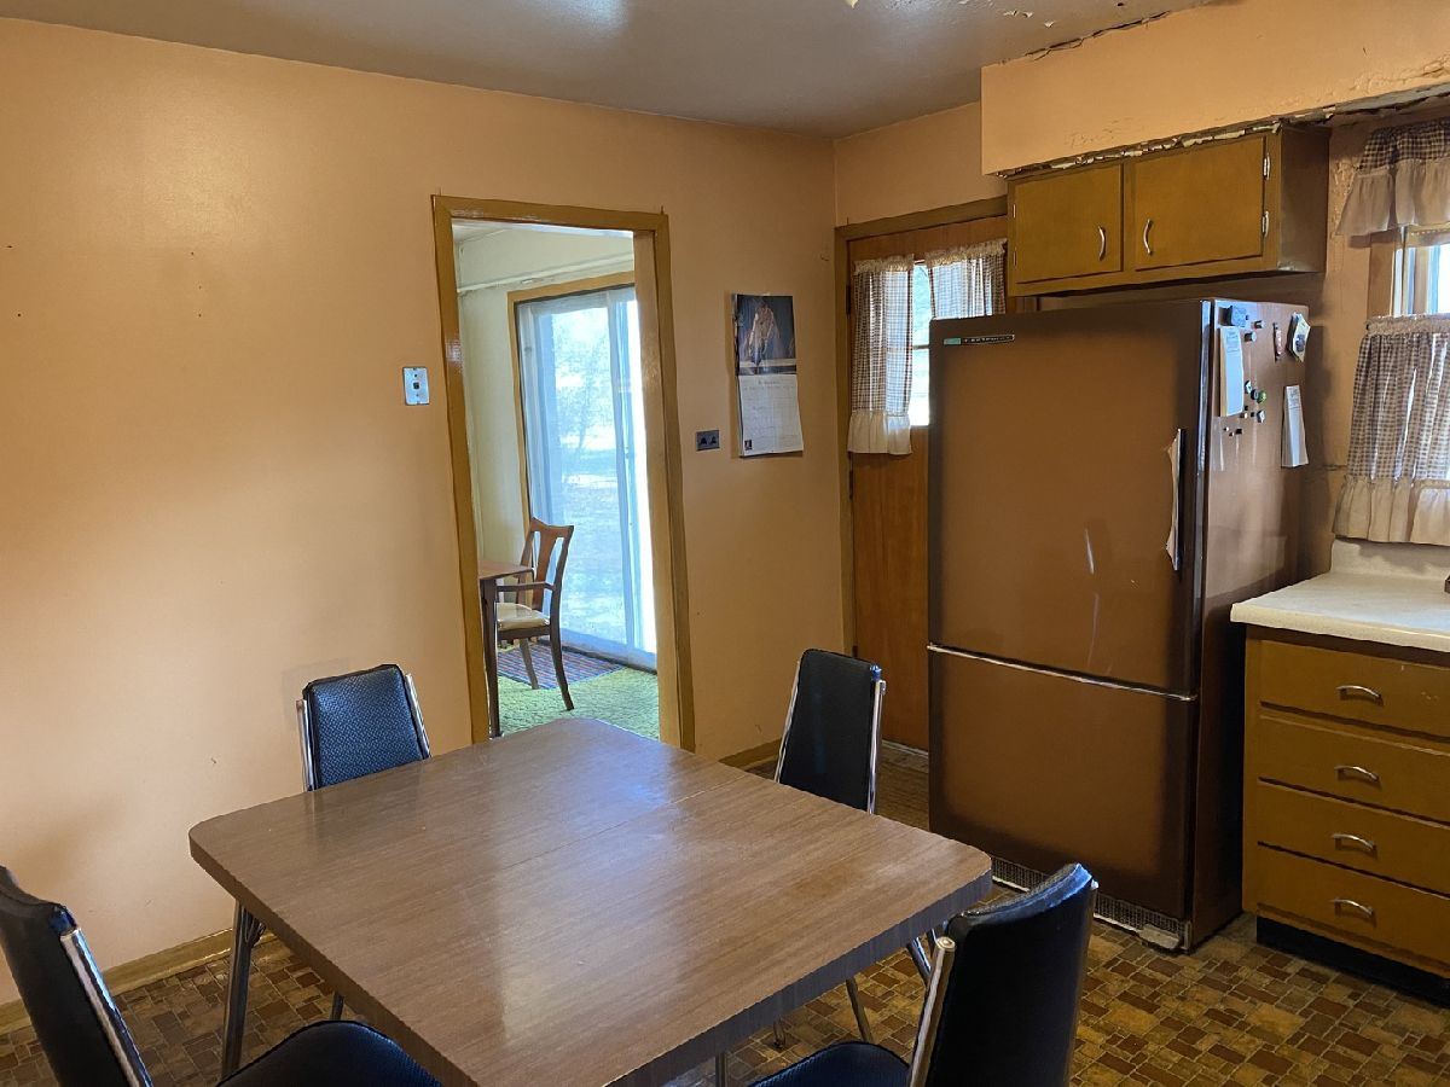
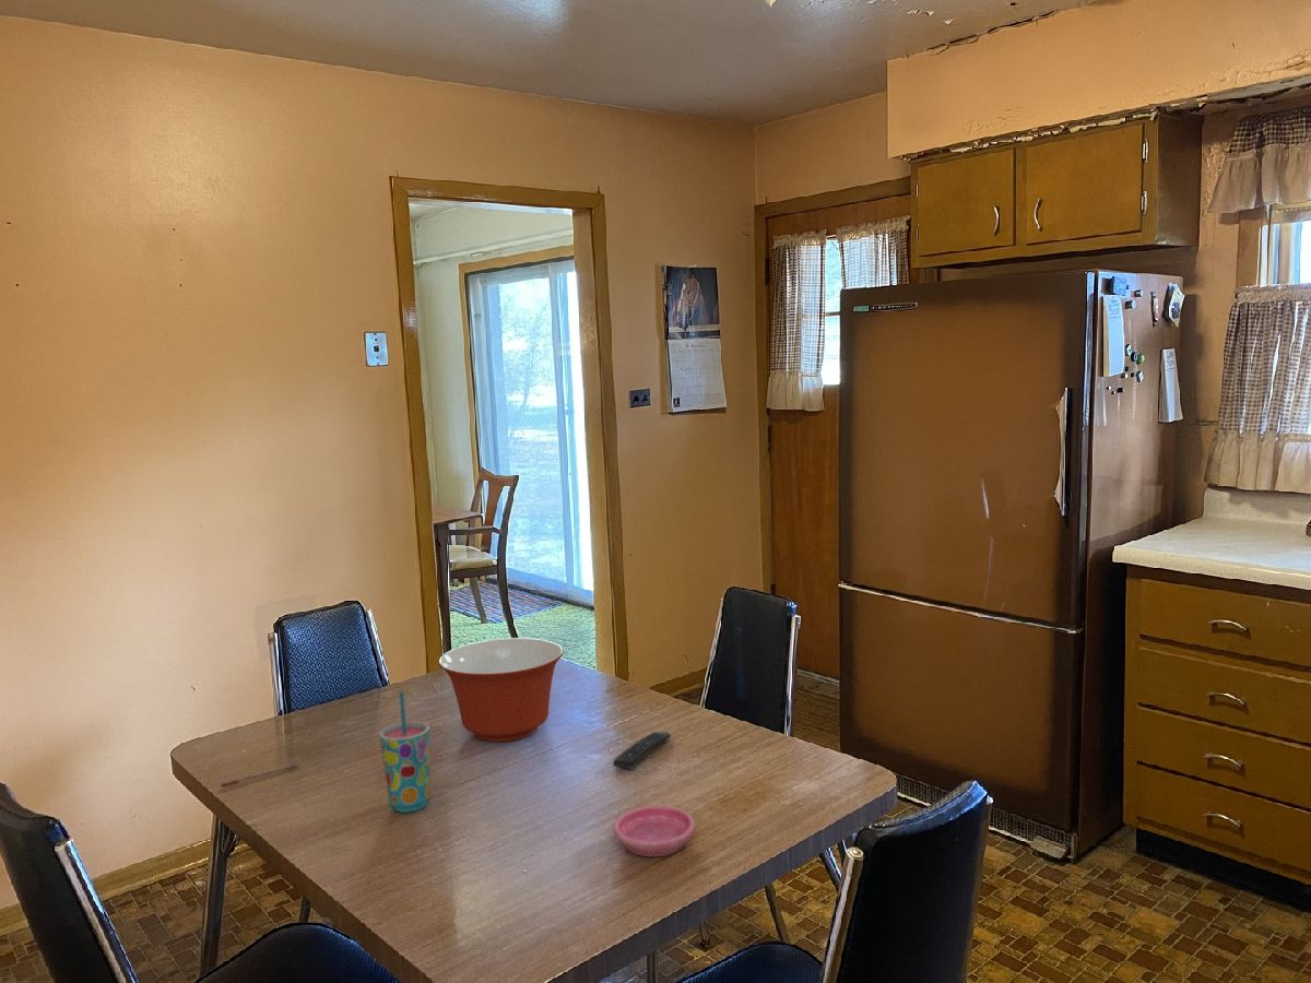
+ cup [378,691,430,814]
+ saucer [613,804,696,857]
+ remote control [613,731,672,771]
+ pen [220,763,300,787]
+ mixing bowl [438,637,565,743]
